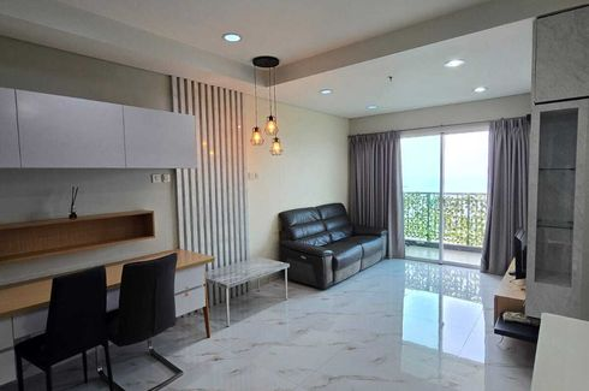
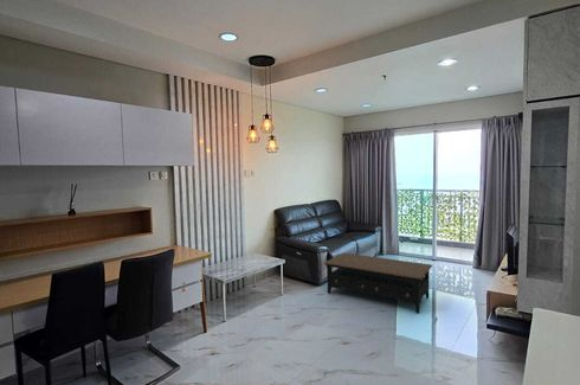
+ coffee table [323,251,433,314]
